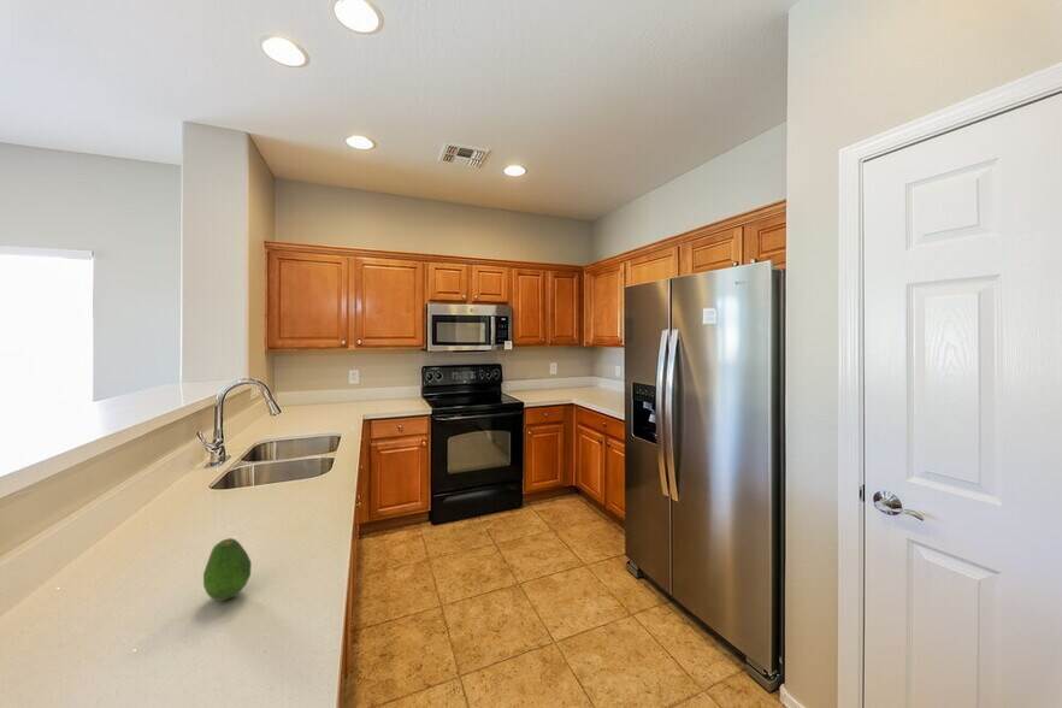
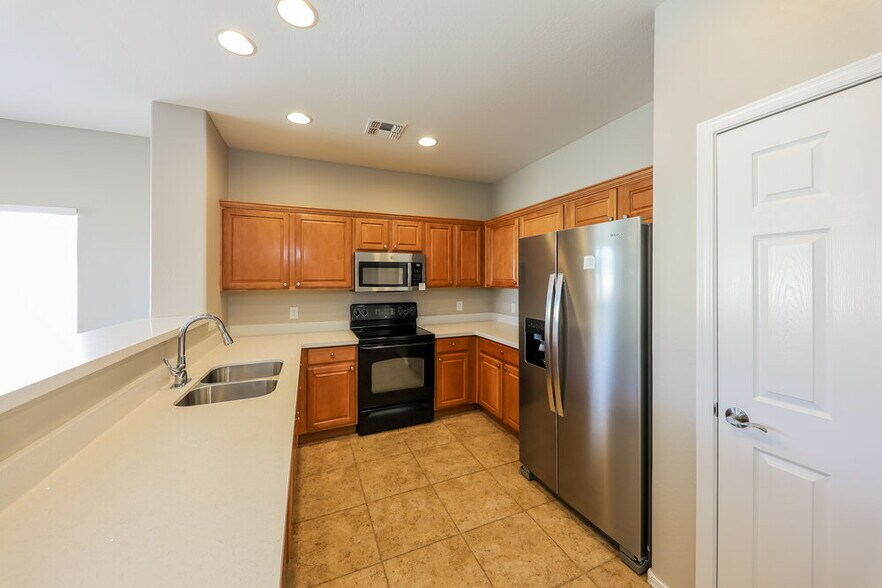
- fruit [202,537,253,602]
